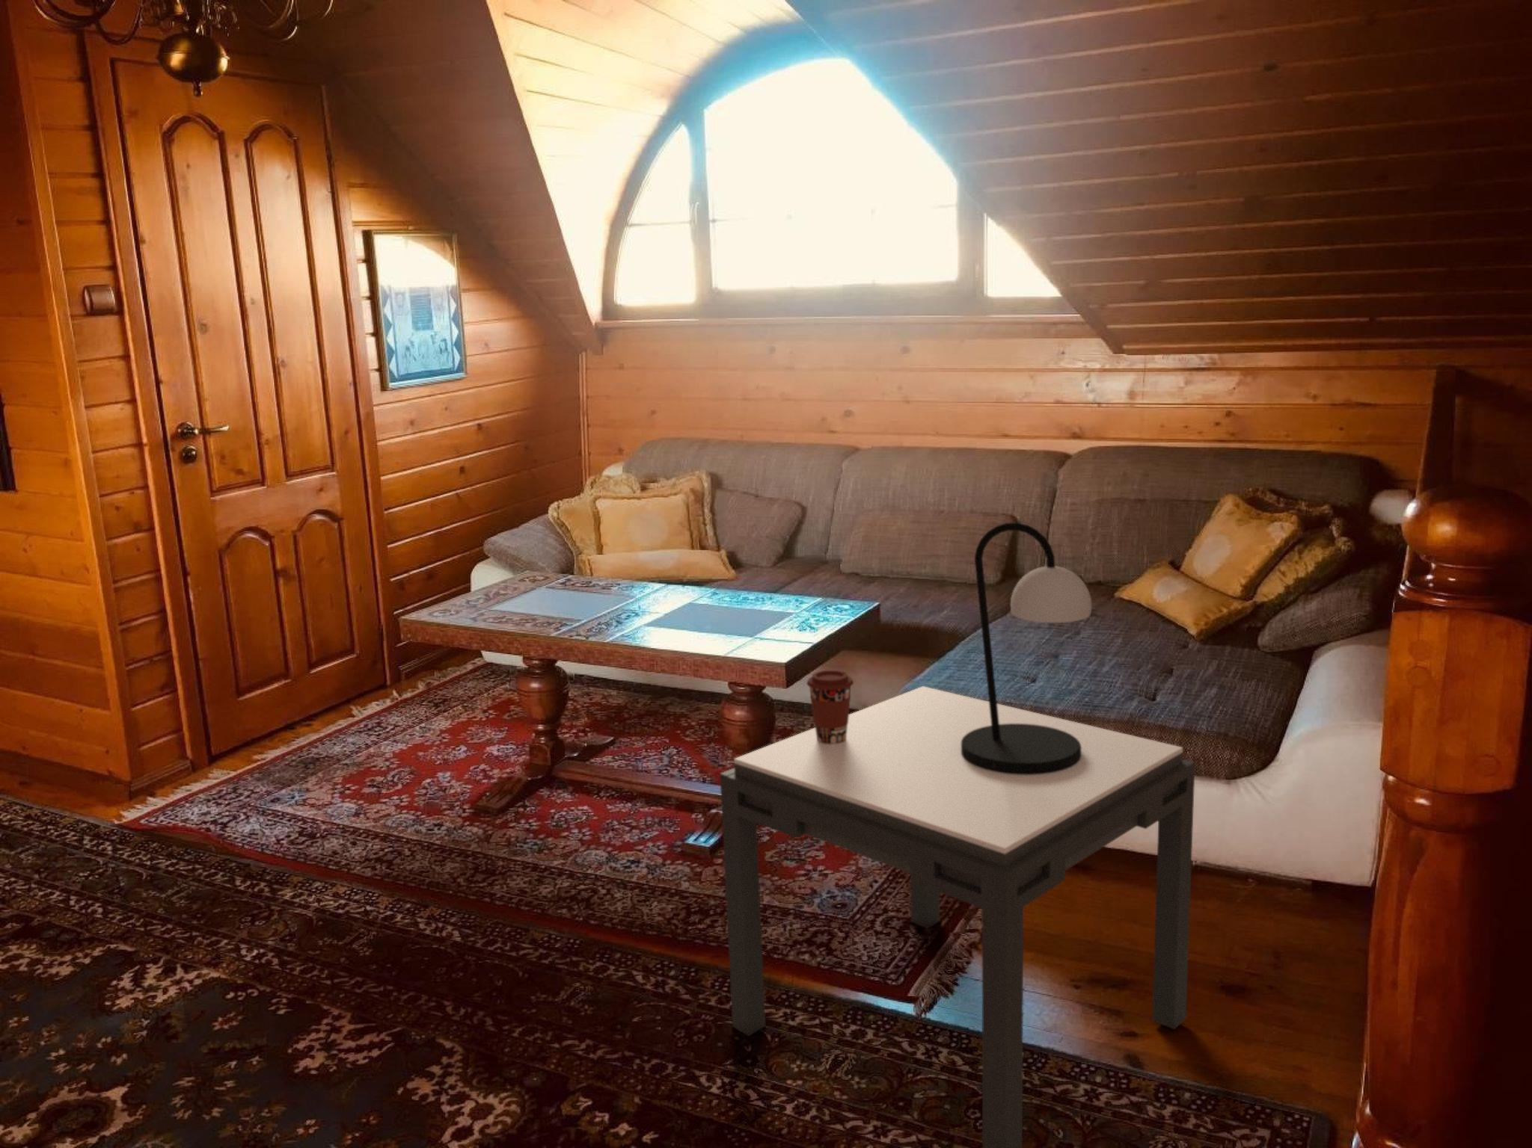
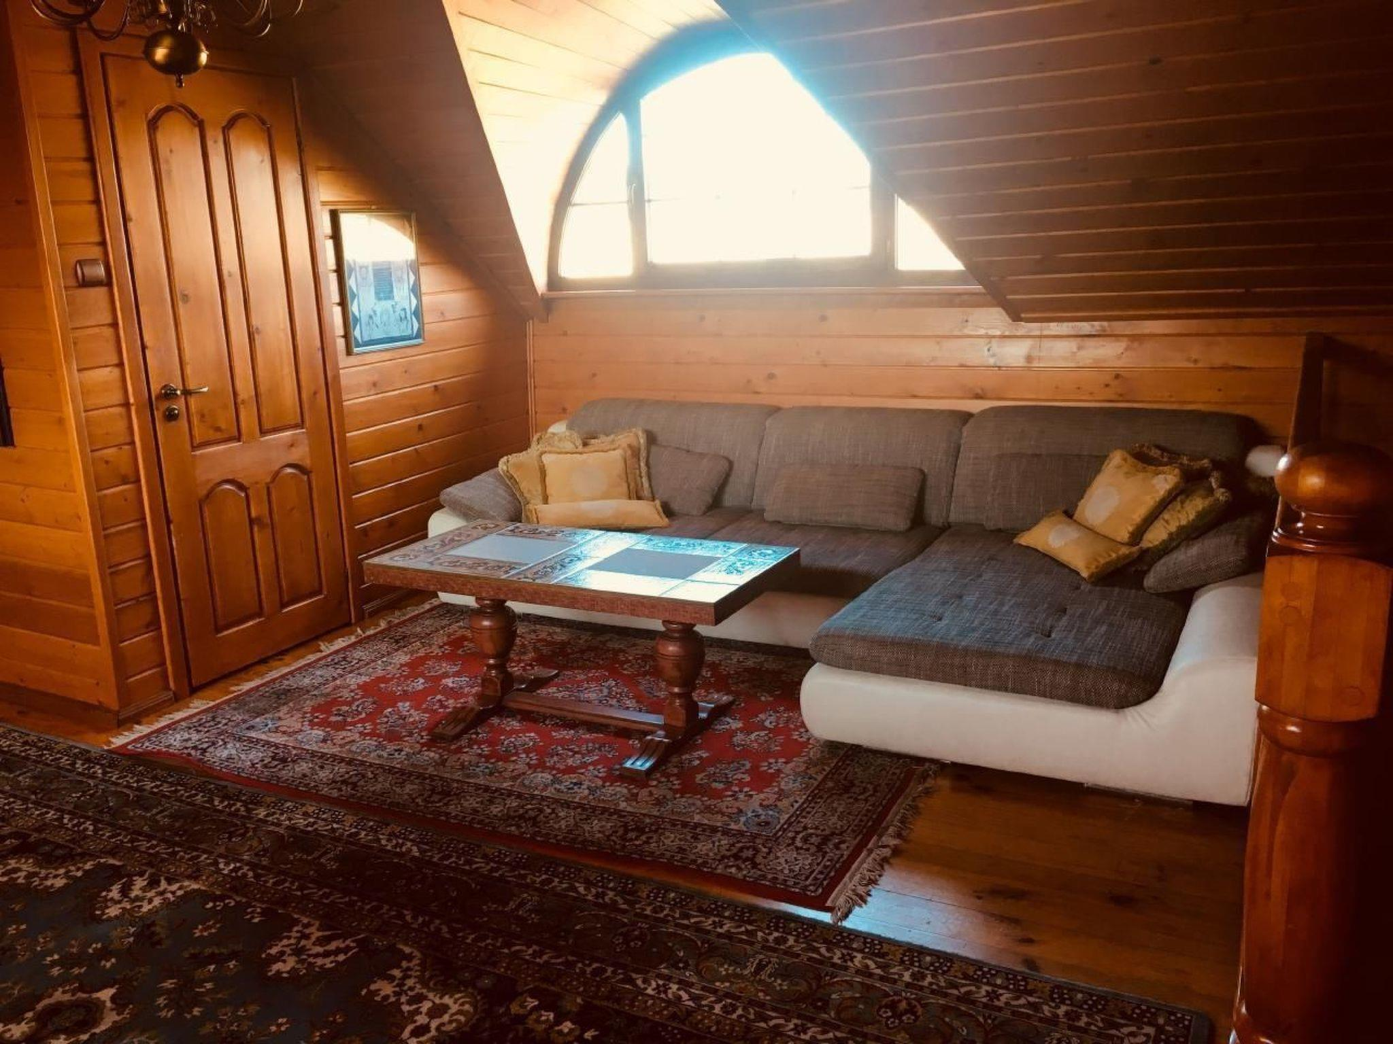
- side table [719,685,1197,1148]
- coffee cup [806,669,854,744]
- table lamp [961,522,1092,774]
